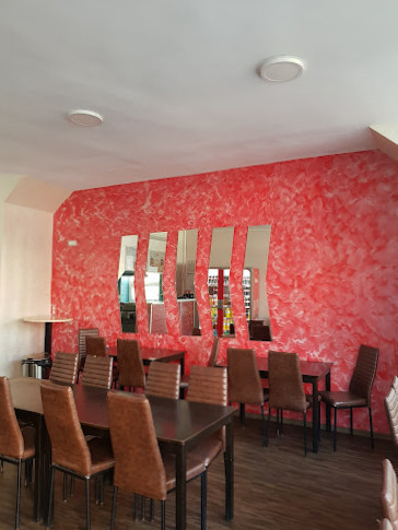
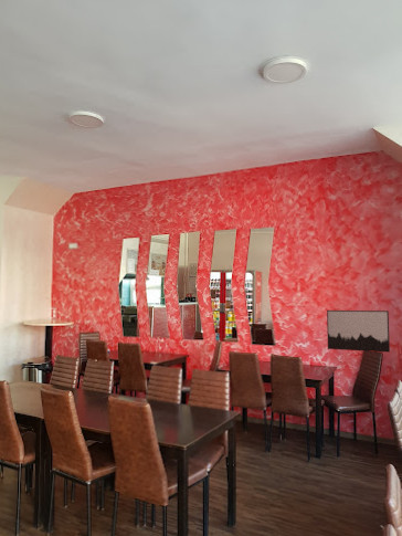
+ wall art [326,309,391,354]
